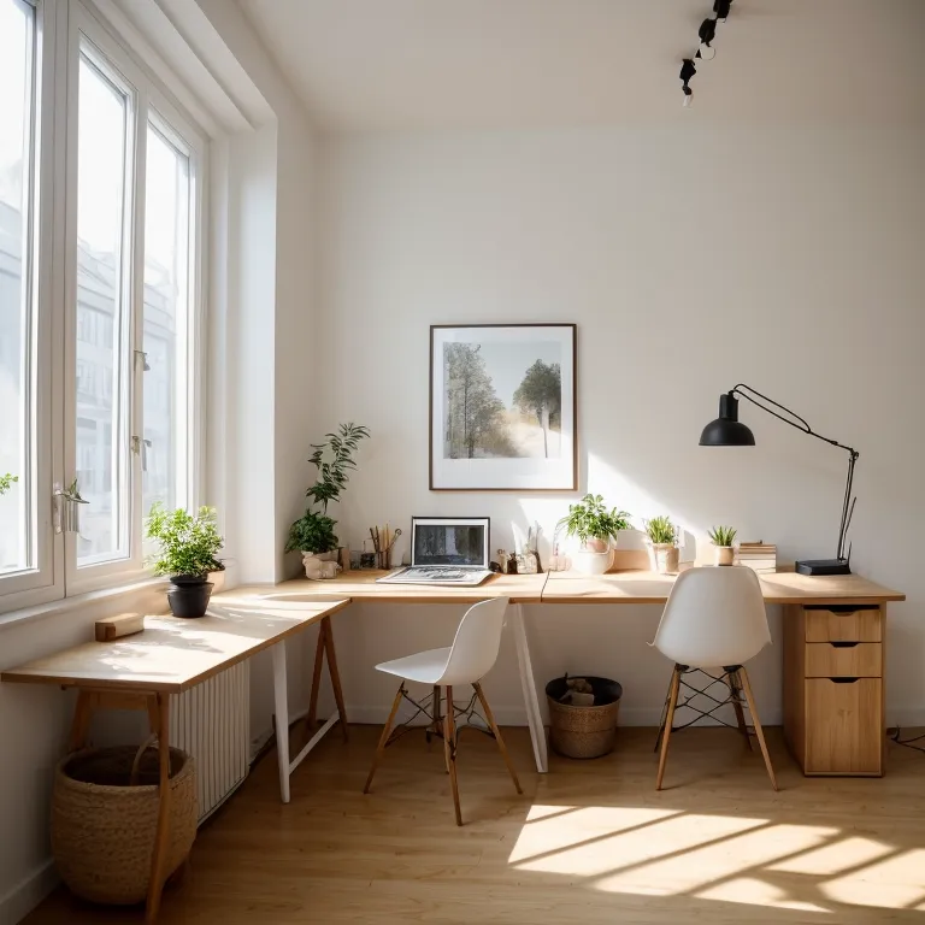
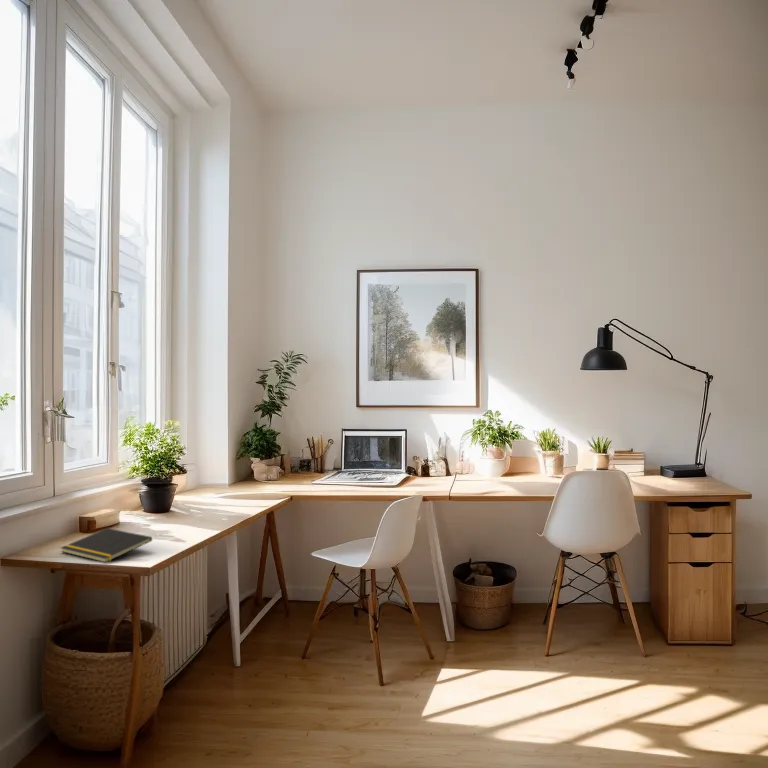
+ notepad [60,527,153,564]
